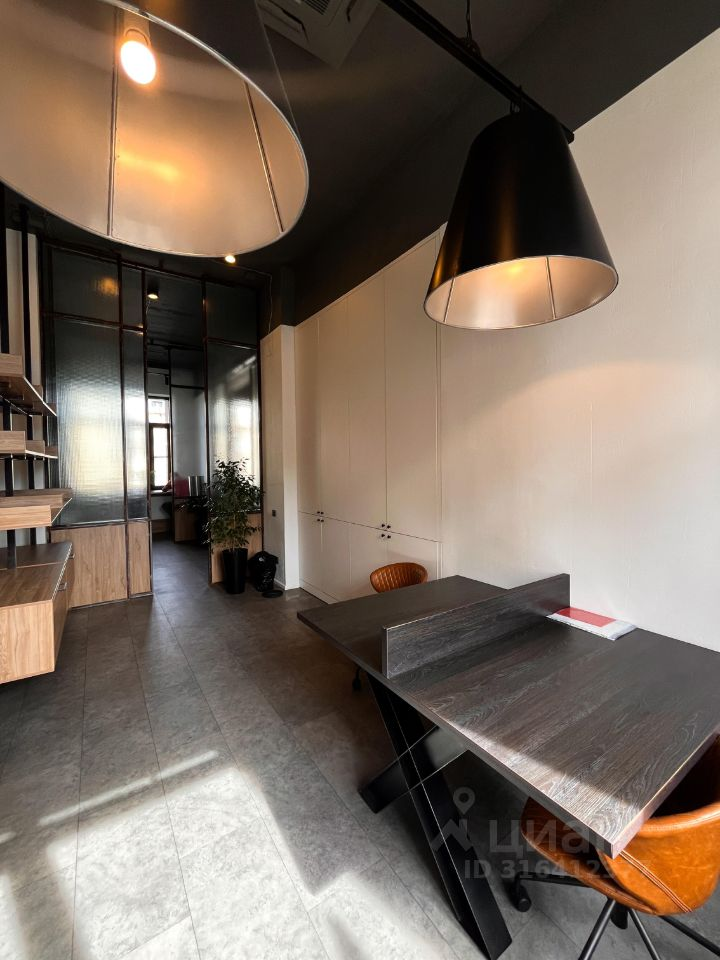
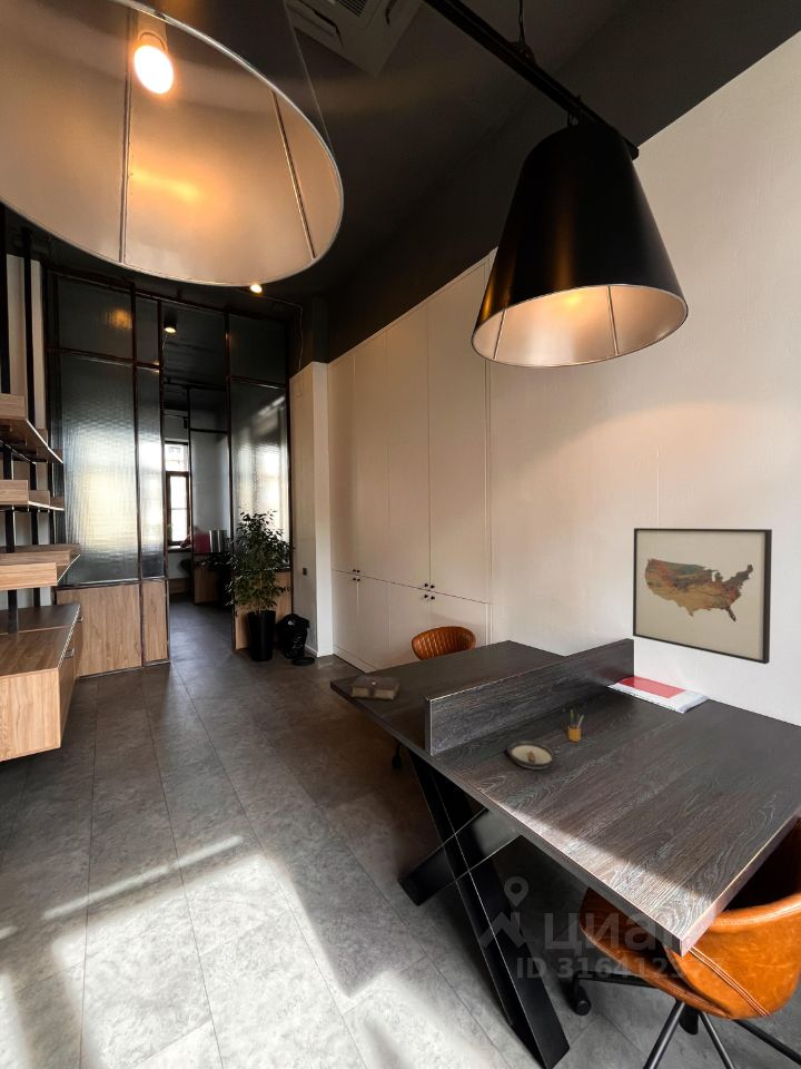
+ wall art [632,527,773,665]
+ book [345,674,400,700]
+ pencil box [562,708,584,743]
+ saucer [506,738,557,771]
